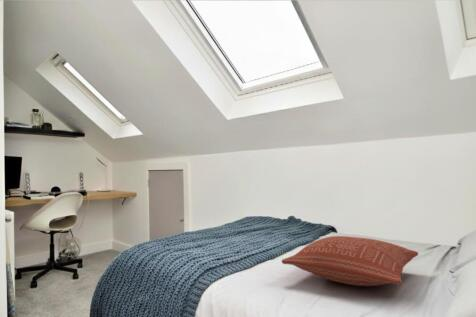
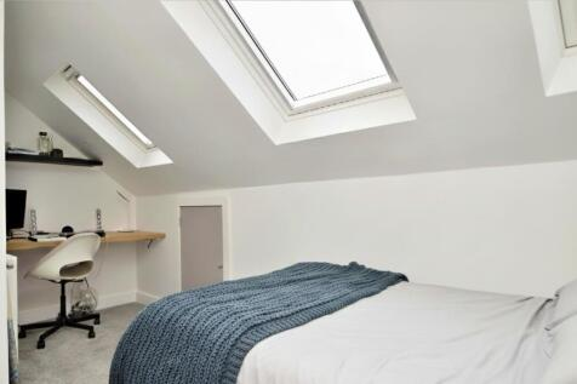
- pillow [281,235,419,287]
